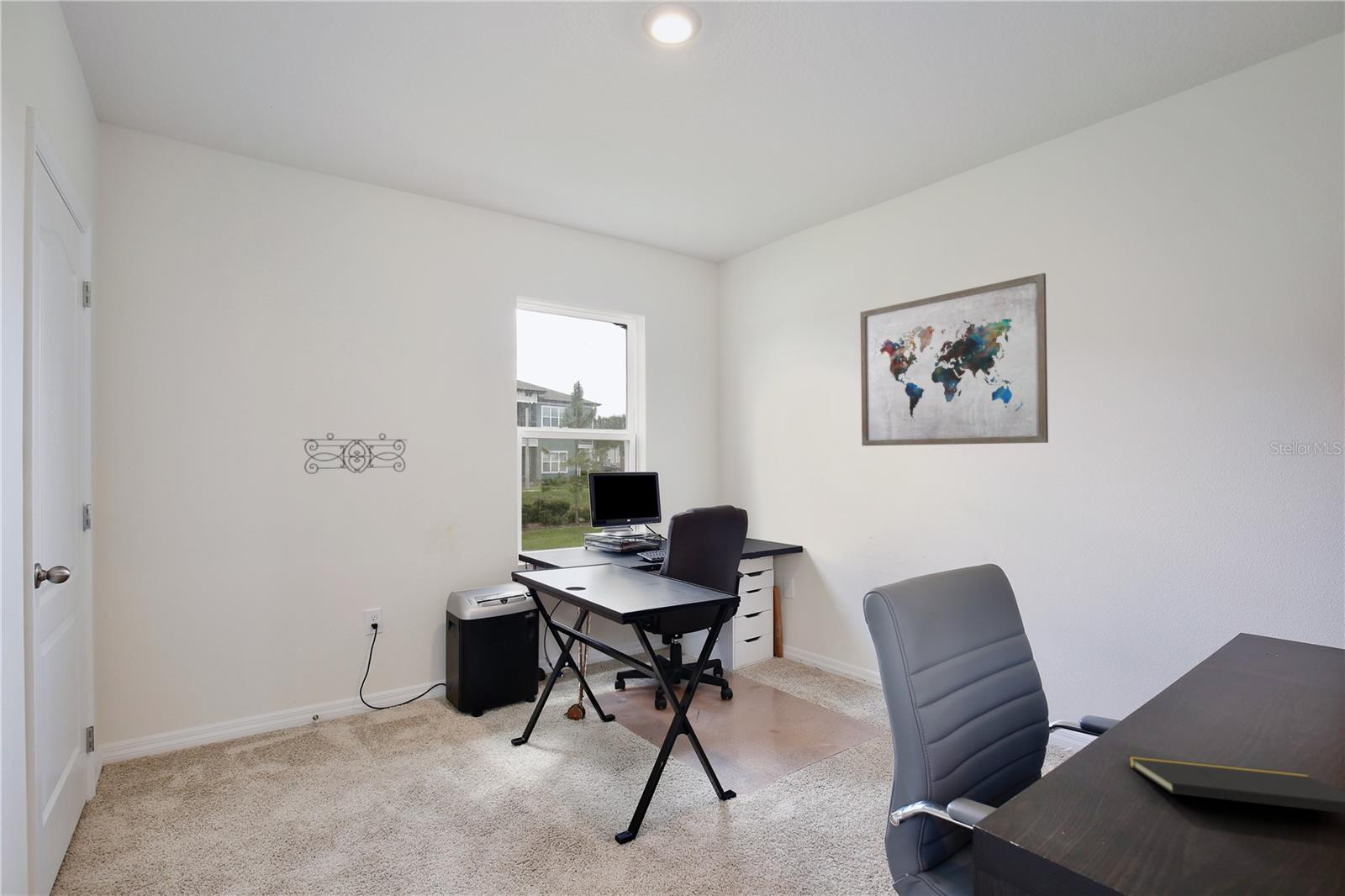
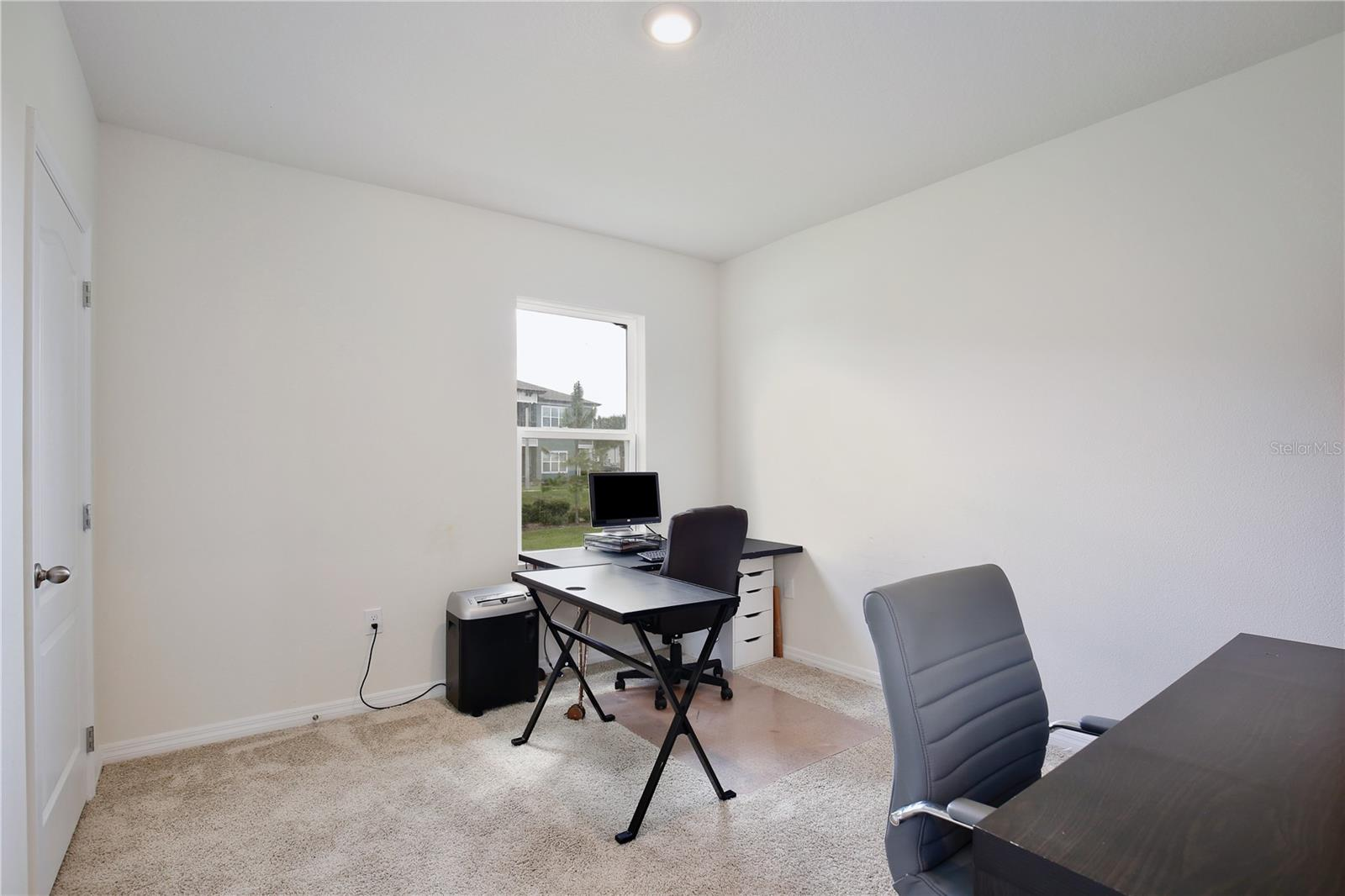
- wall art [860,272,1049,446]
- notepad [1126,755,1345,814]
- wall decoration [302,432,408,475]
